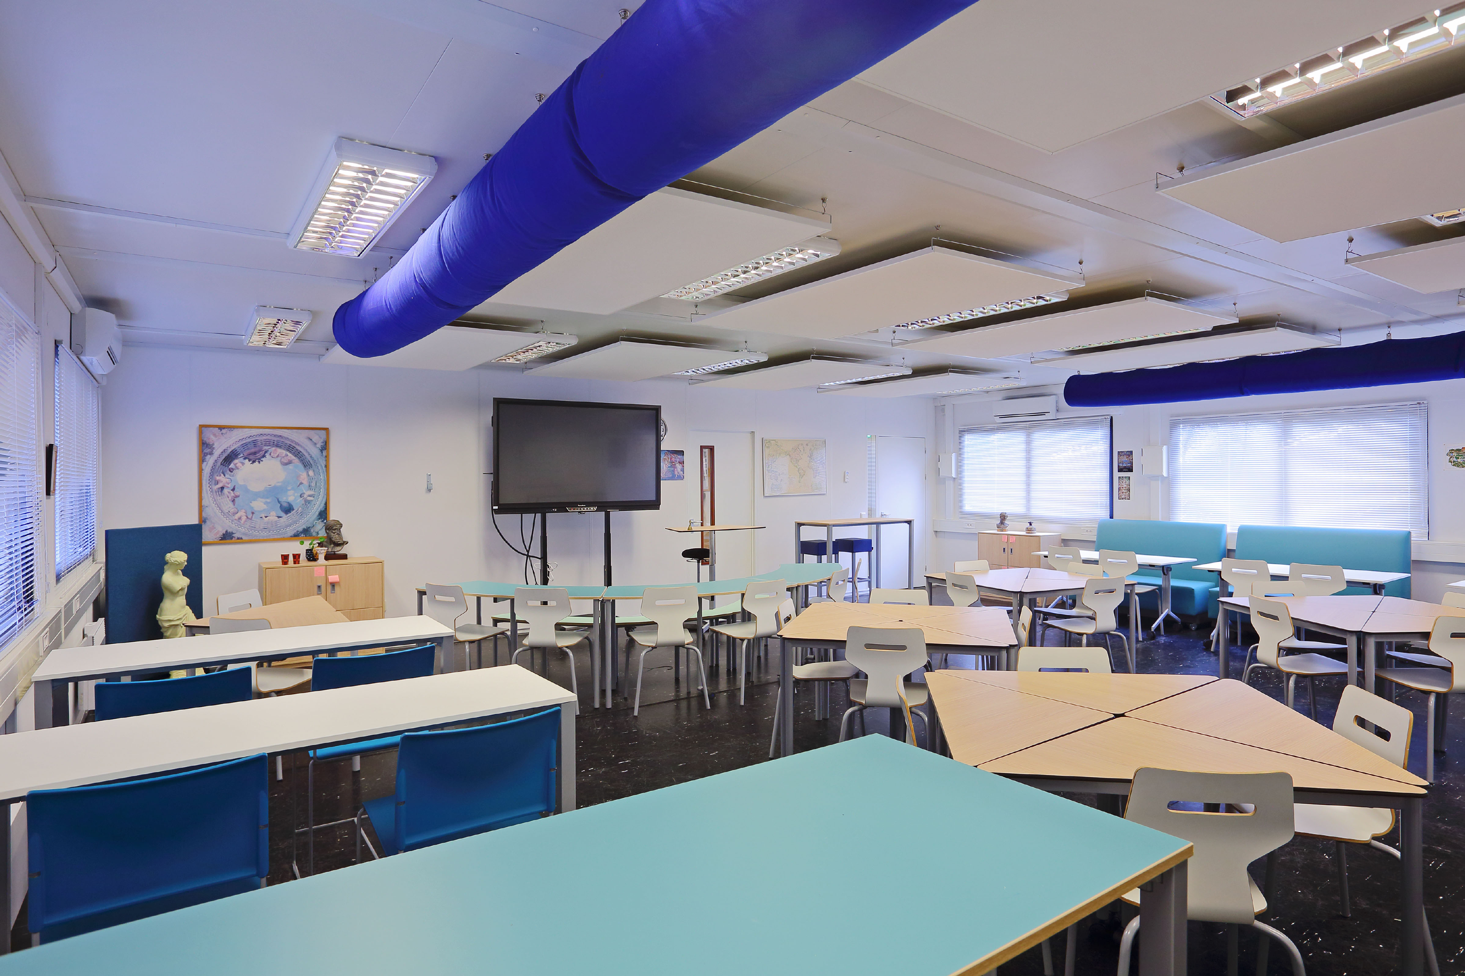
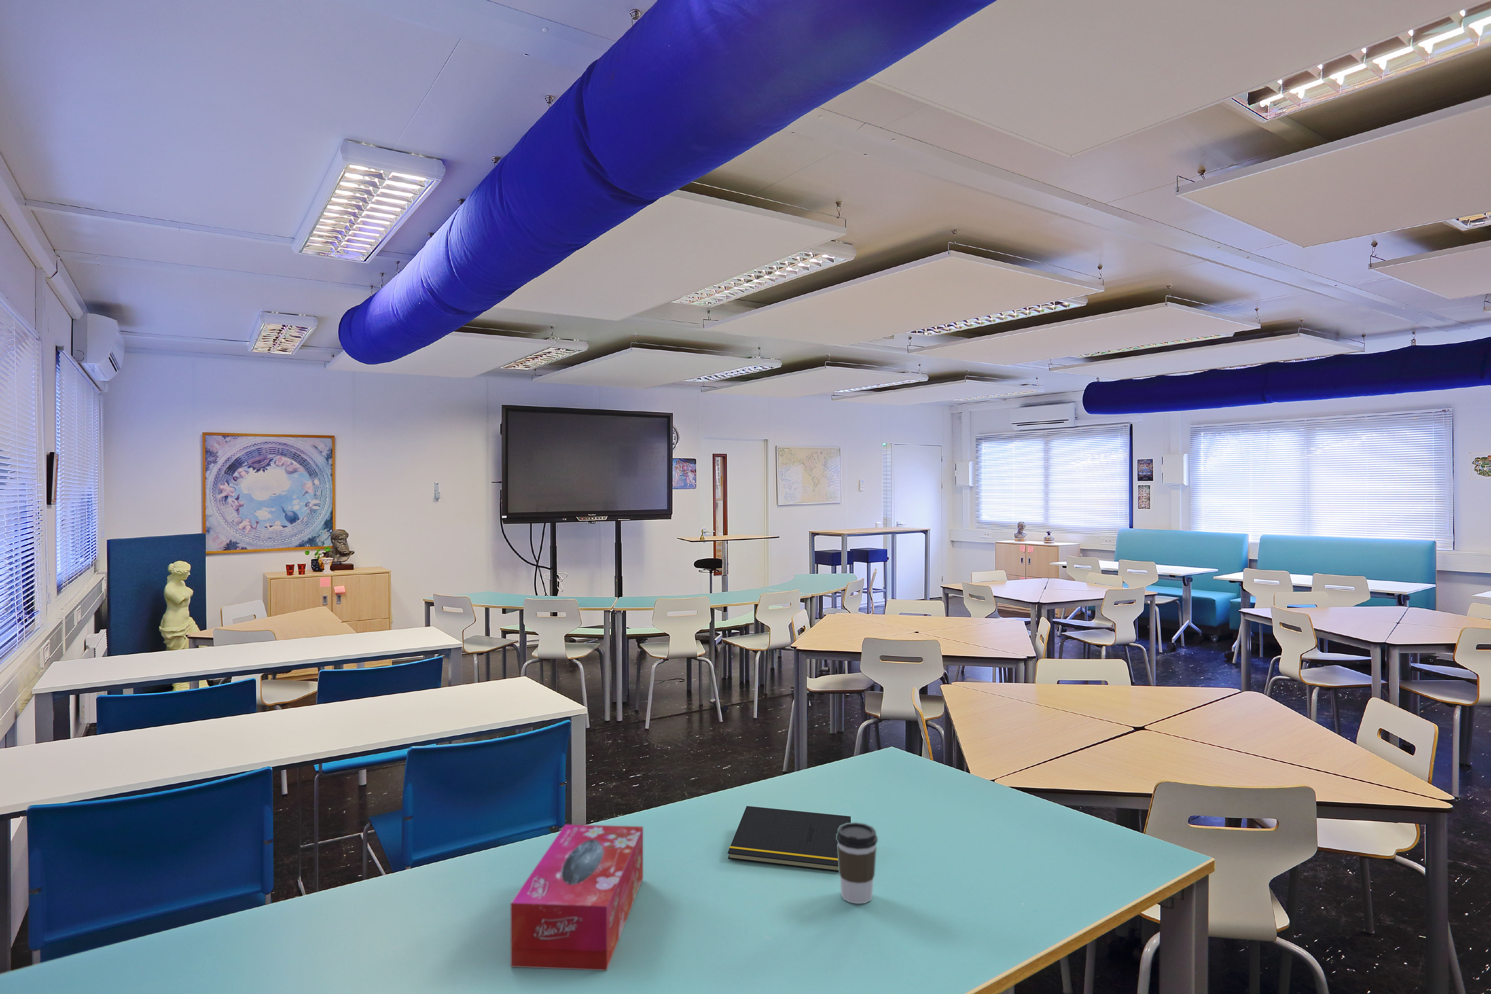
+ coffee cup [835,822,878,904]
+ notepad [728,805,851,872]
+ tissue box [510,824,643,971]
